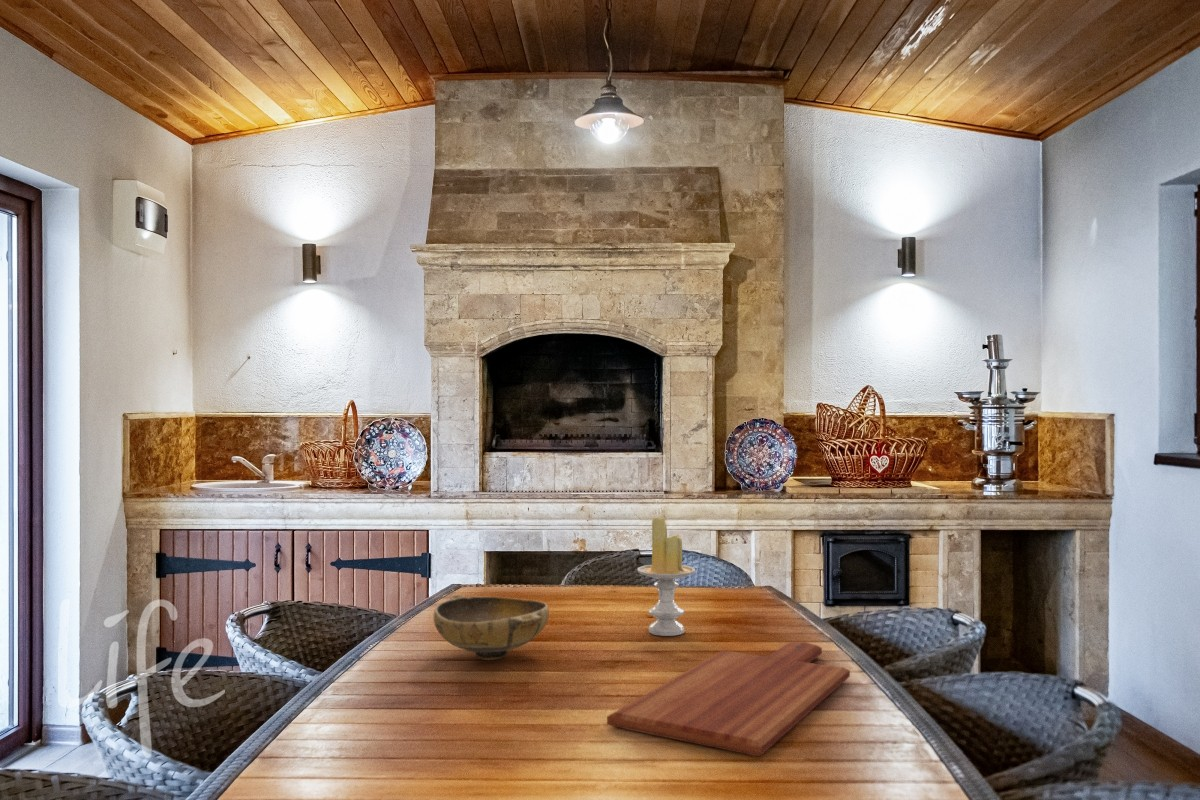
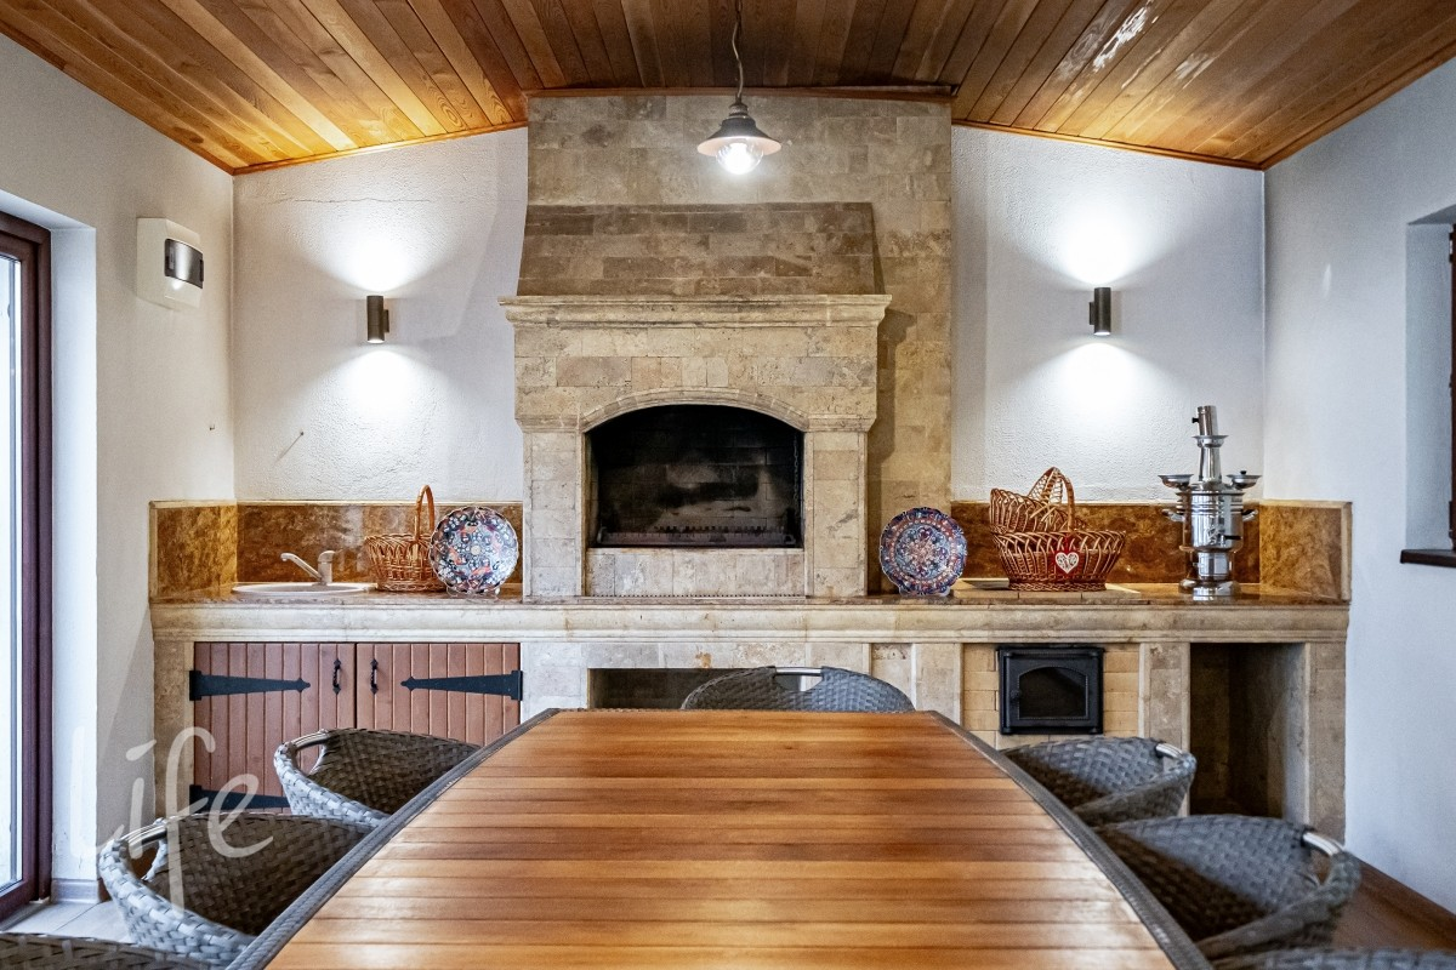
- candle [637,516,696,637]
- cutting board [606,641,851,757]
- bowl [433,594,550,661]
